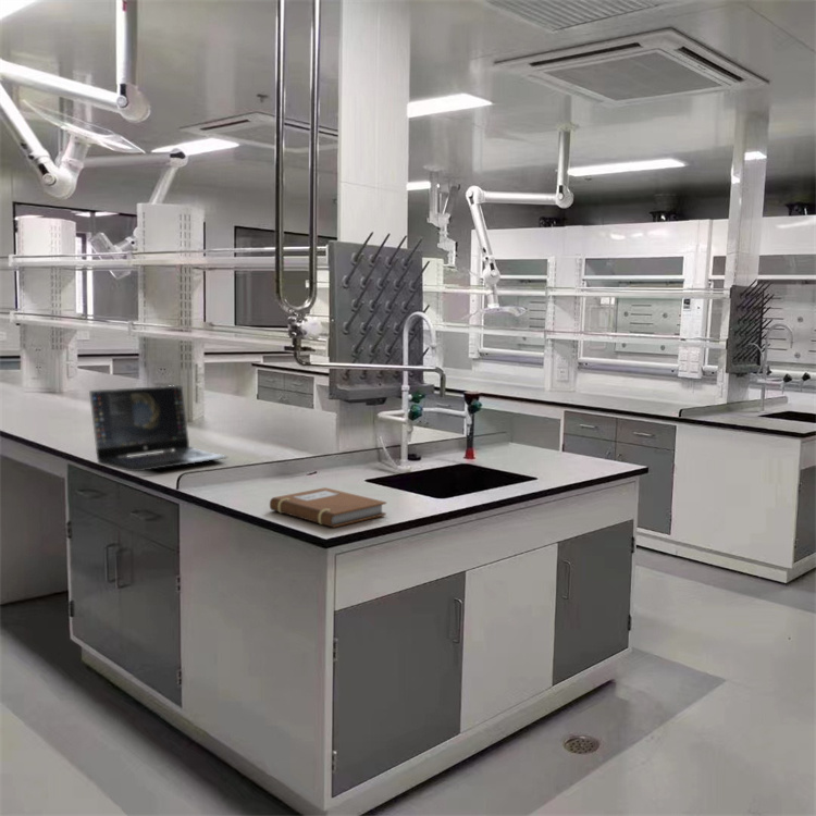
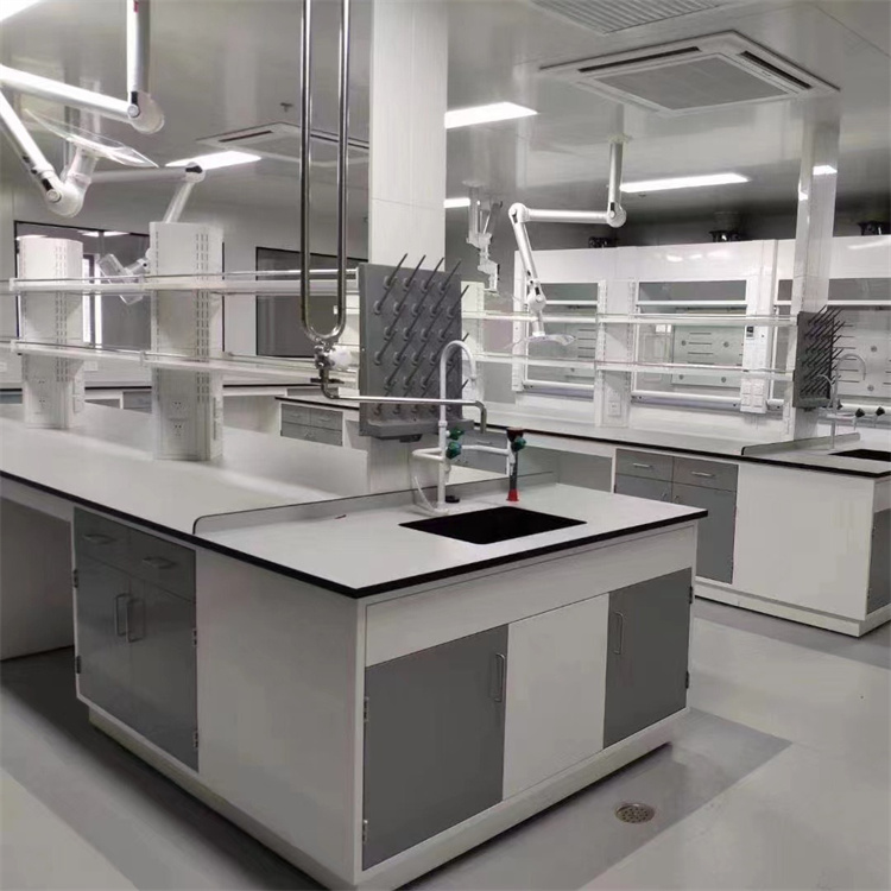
- laptop [88,384,228,472]
- notebook [269,486,387,529]
